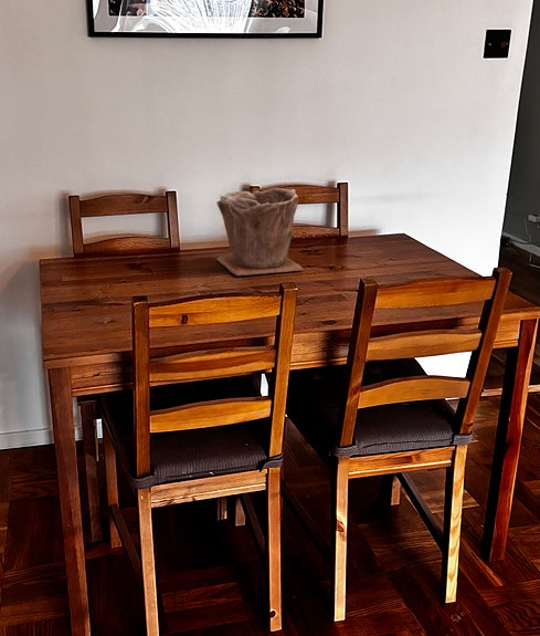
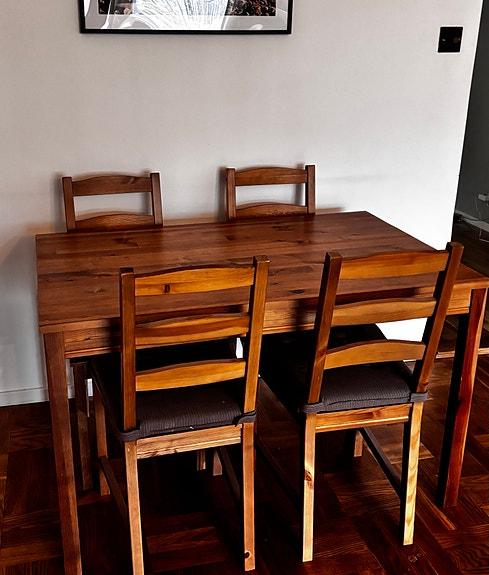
- plant pot [215,187,305,278]
